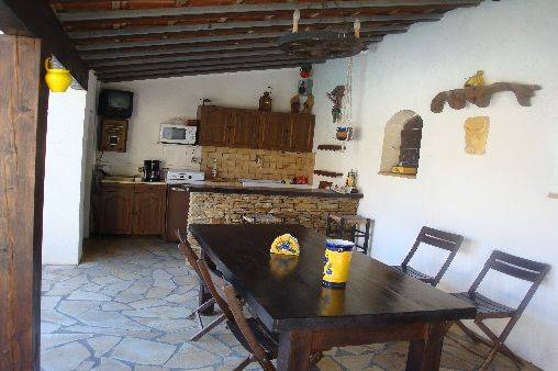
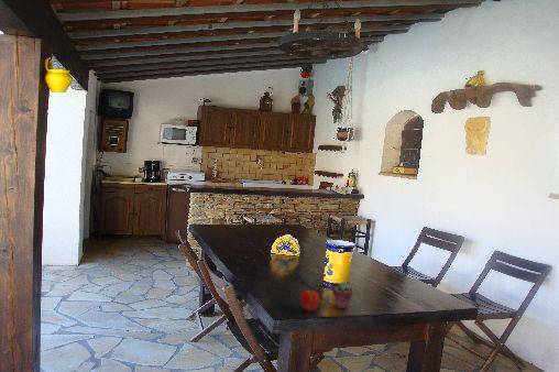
+ potted succulent [332,281,354,310]
+ apple [299,287,320,313]
